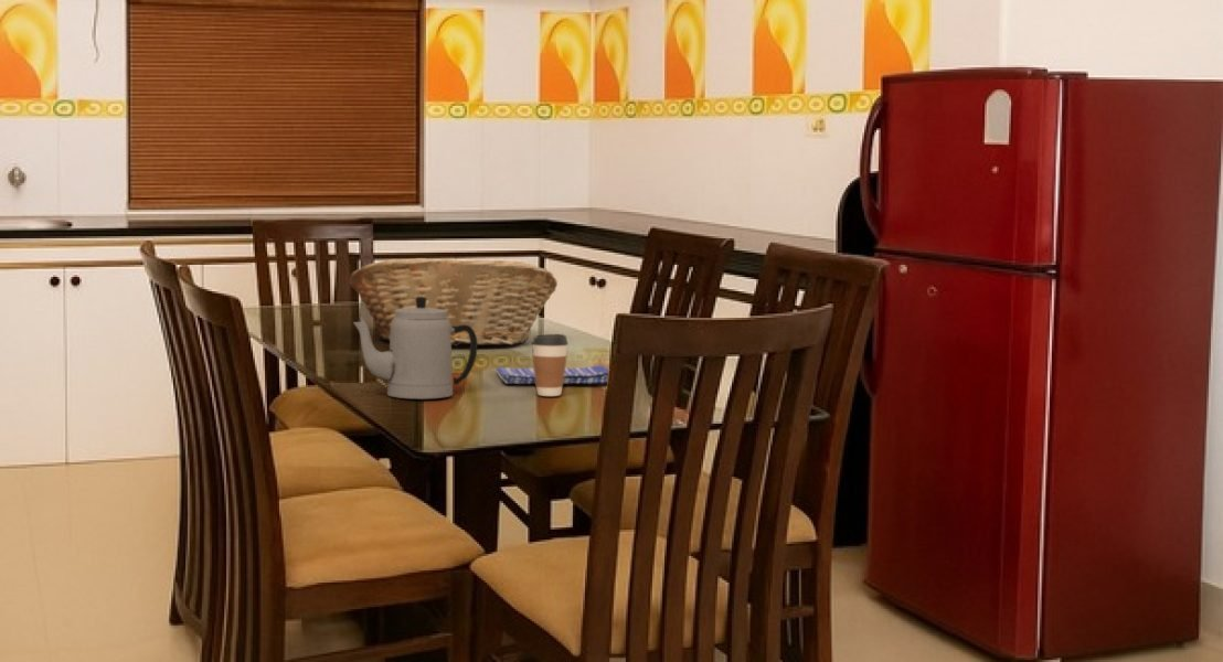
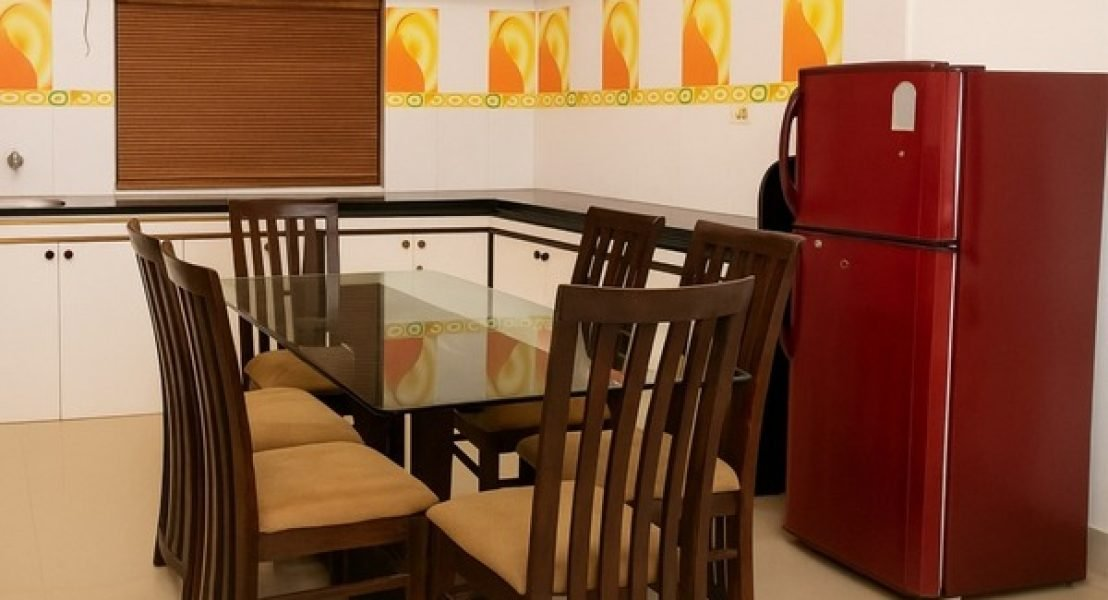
- coffee cup [531,333,570,397]
- fruit basket [348,257,559,346]
- dish towel [494,364,609,385]
- teapot [352,297,478,401]
